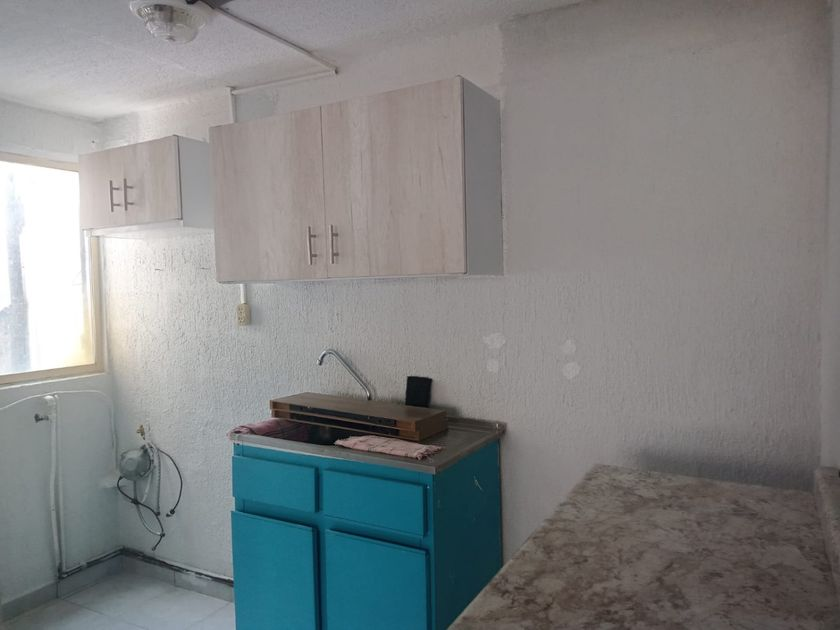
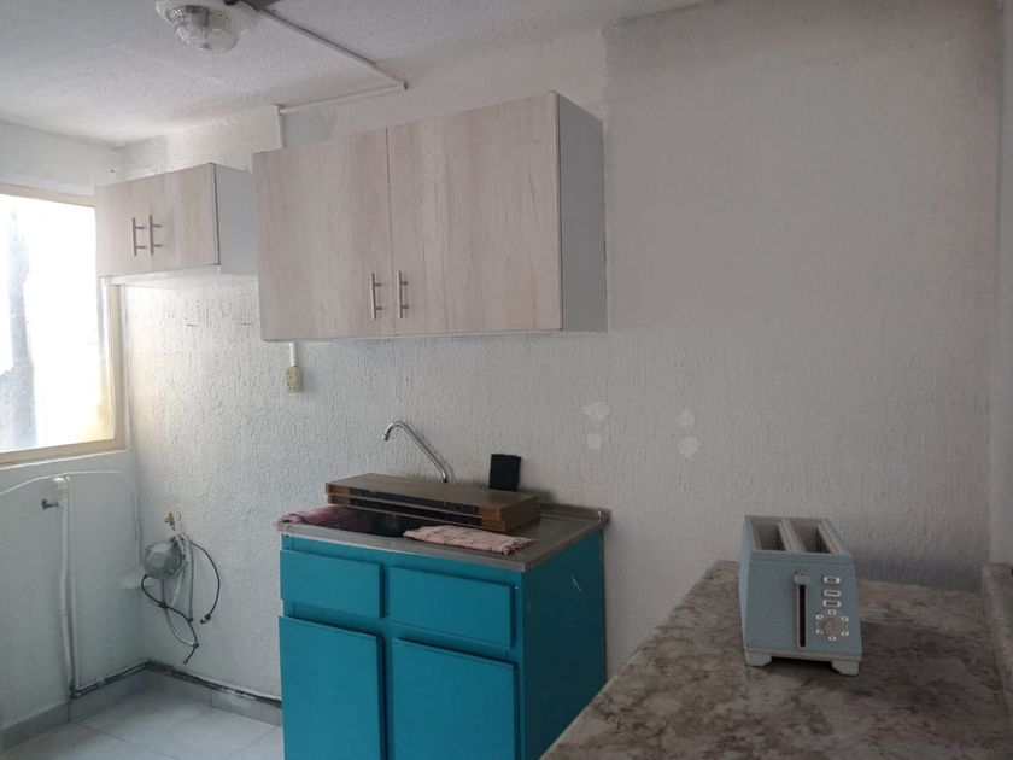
+ toaster [737,514,863,677]
